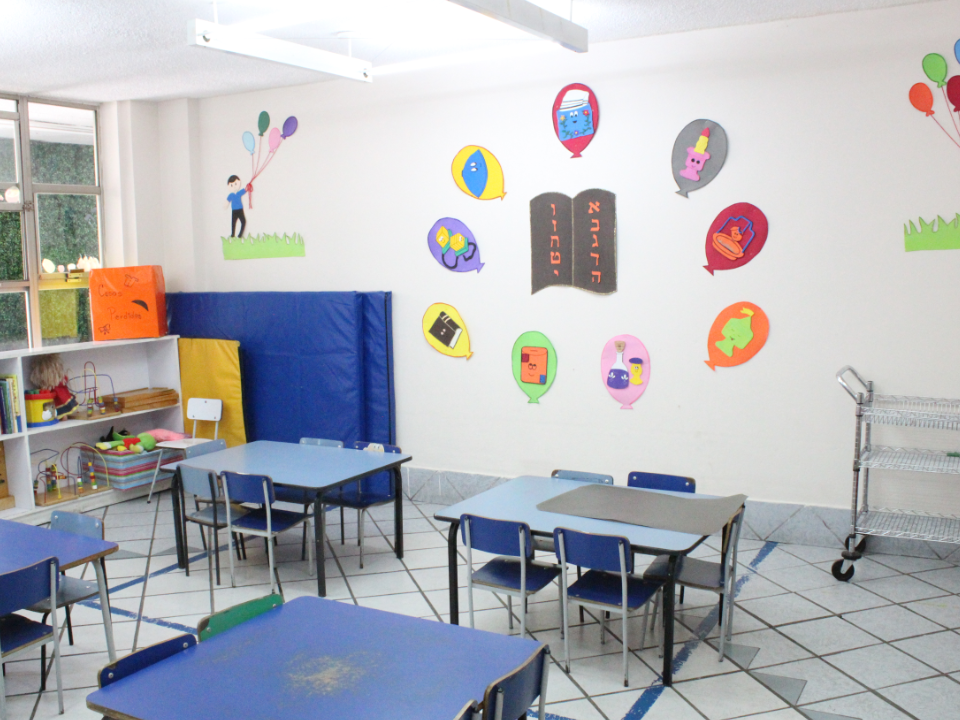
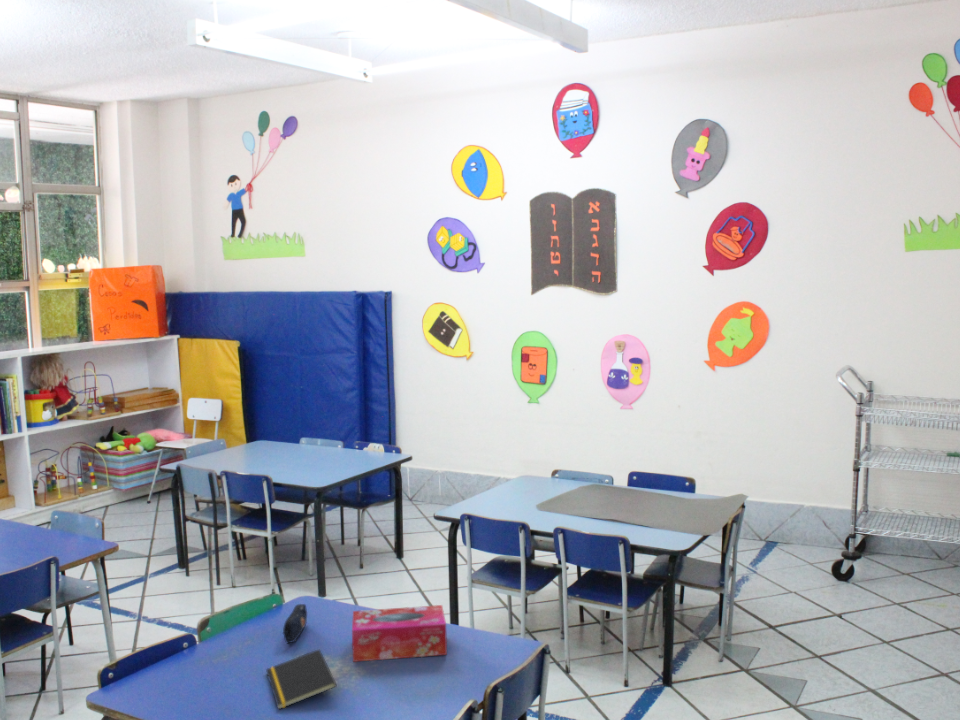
+ tissue box [351,604,448,663]
+ notepad [265,648,337,711]
+ pencil case [282,603,308,644]
